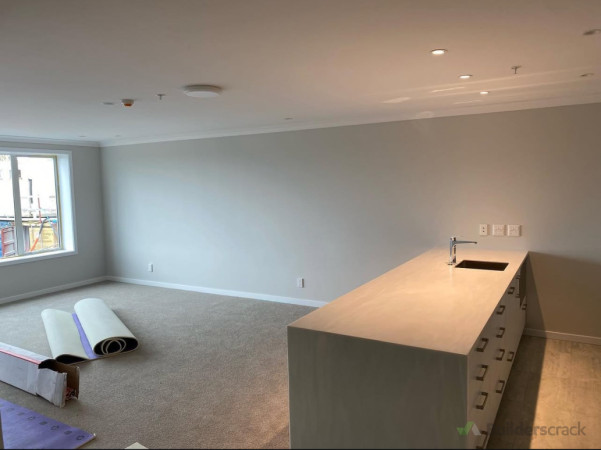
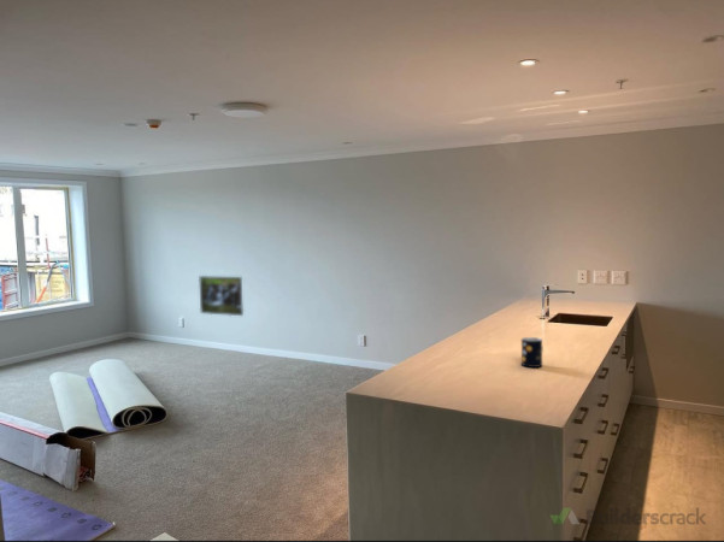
+ mug [520,336,545,369]
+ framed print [198,275,245,317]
